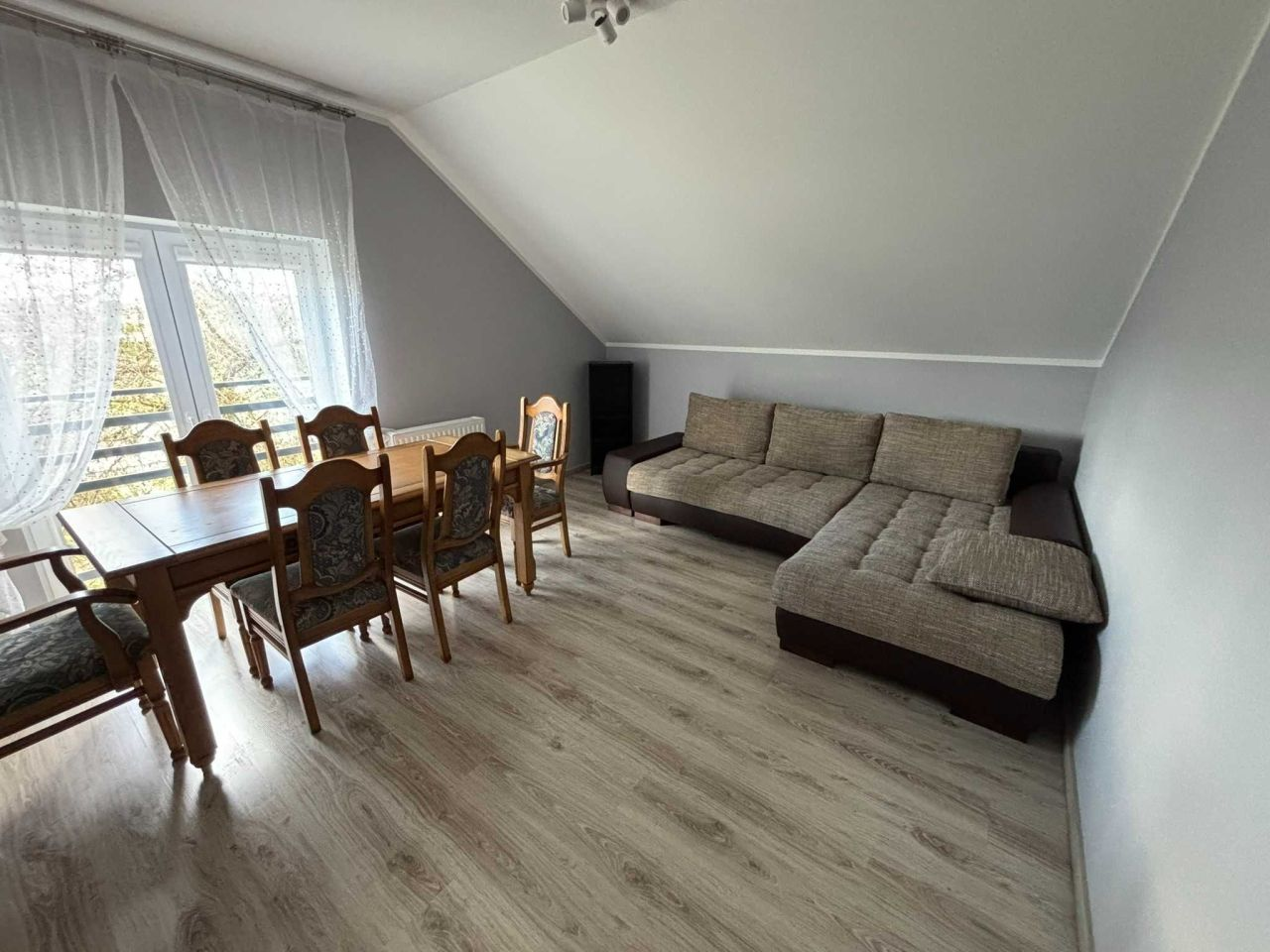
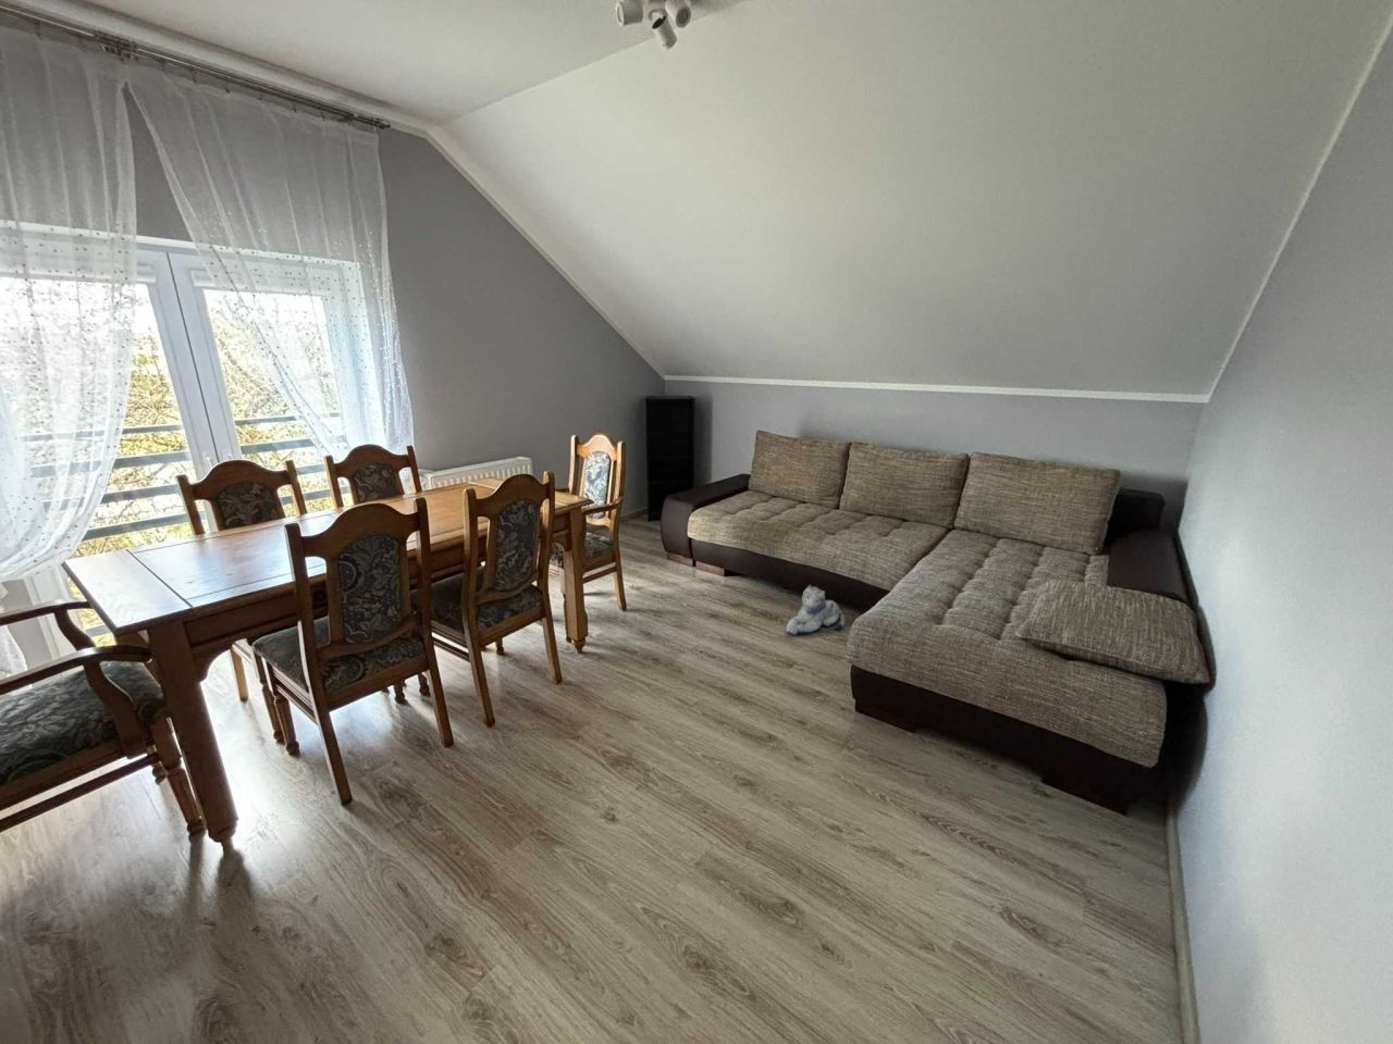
+ plush toy [784,585,847,636]
